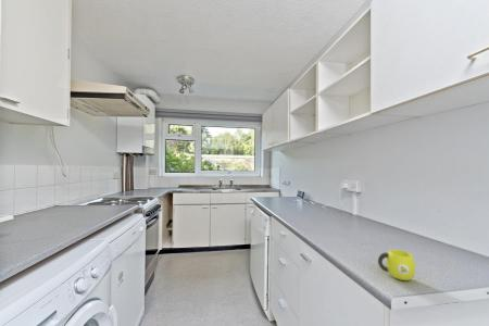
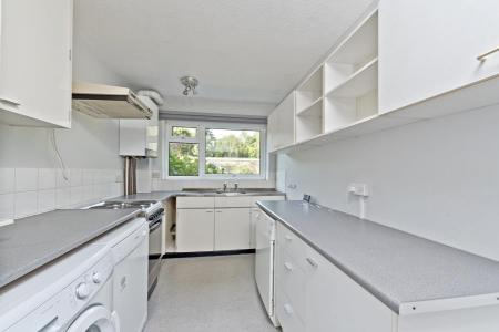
- cup [377,249,416,281]
